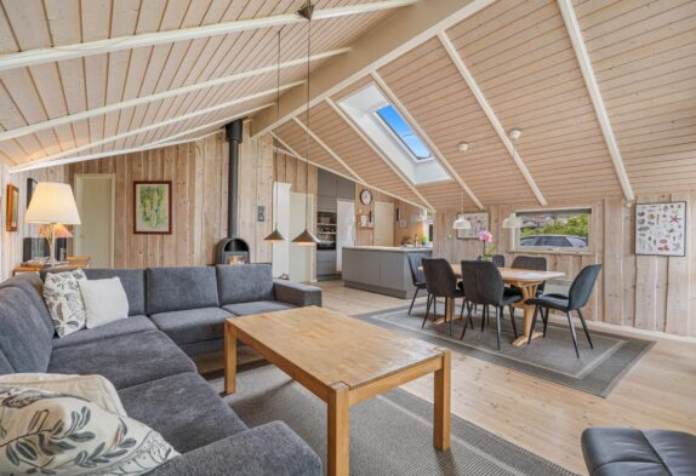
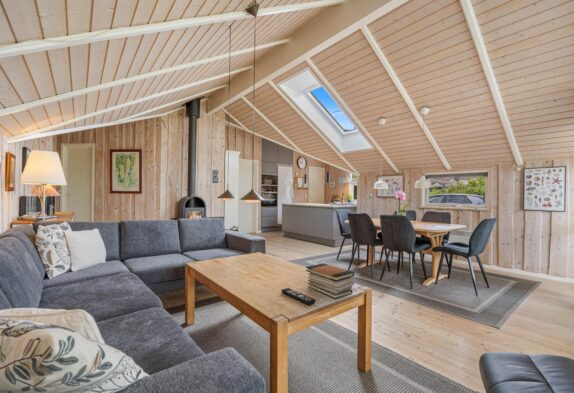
+ remote control [280,287,316,306]
+ book stack [305,262,355,300]
